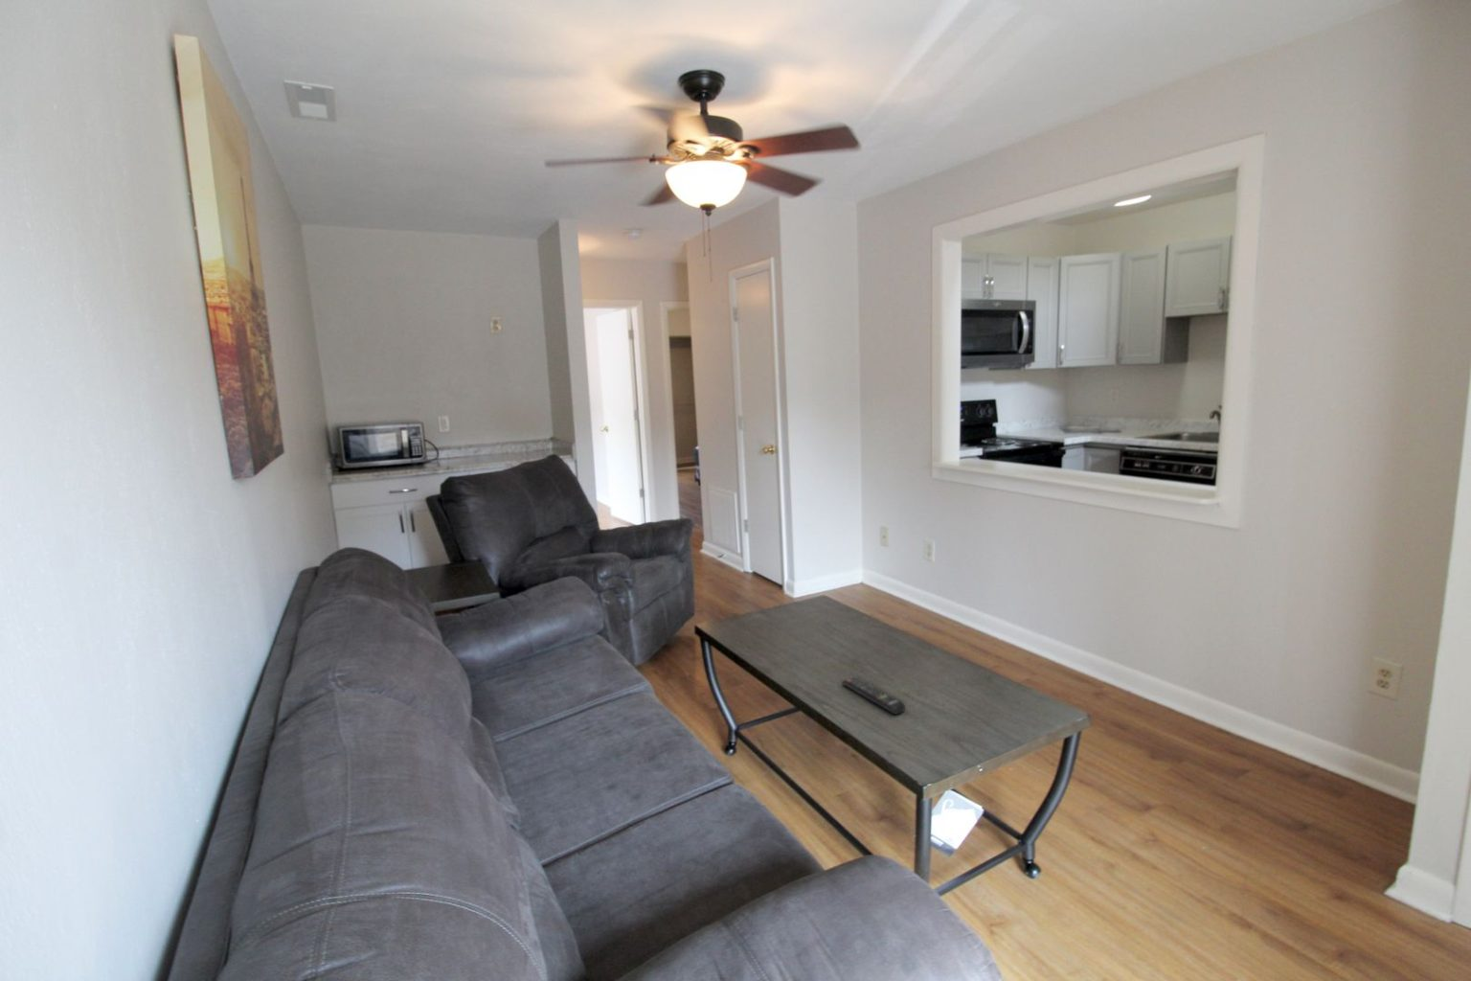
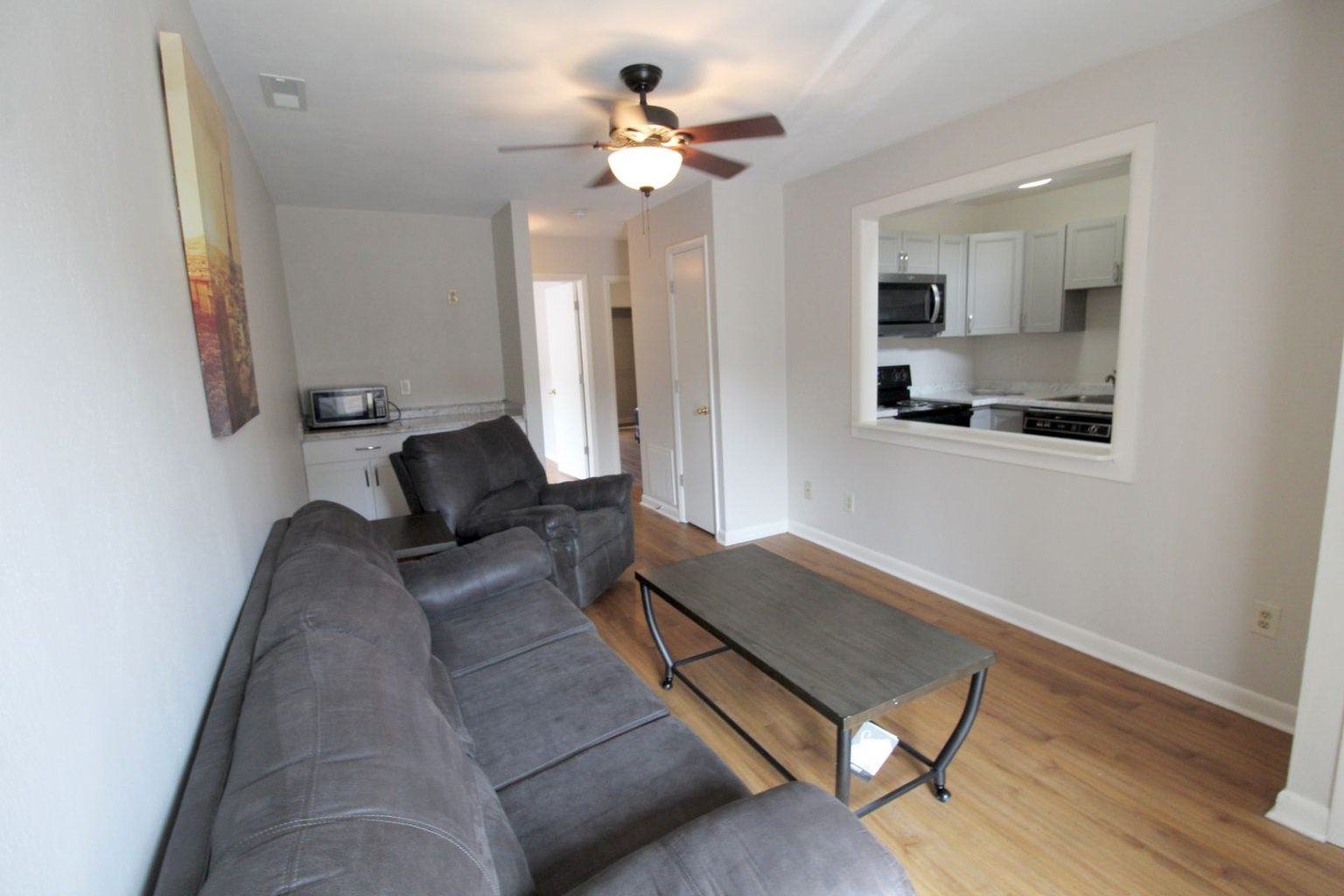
- remote control [841,676,906,716]
